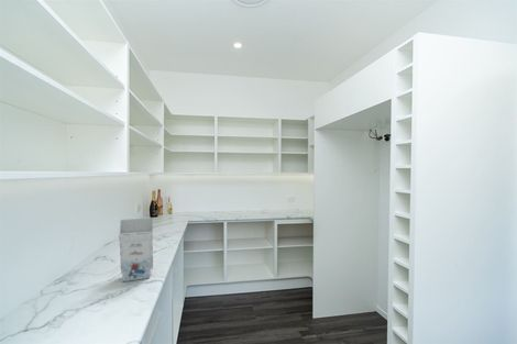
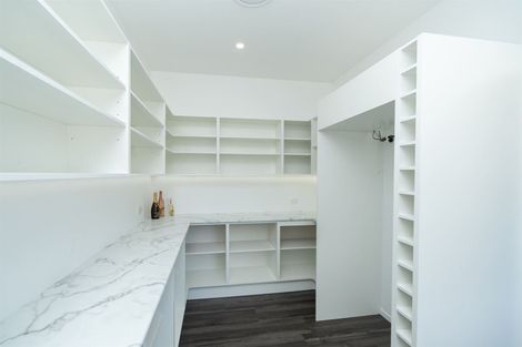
- gift box [119,217,154,282]
